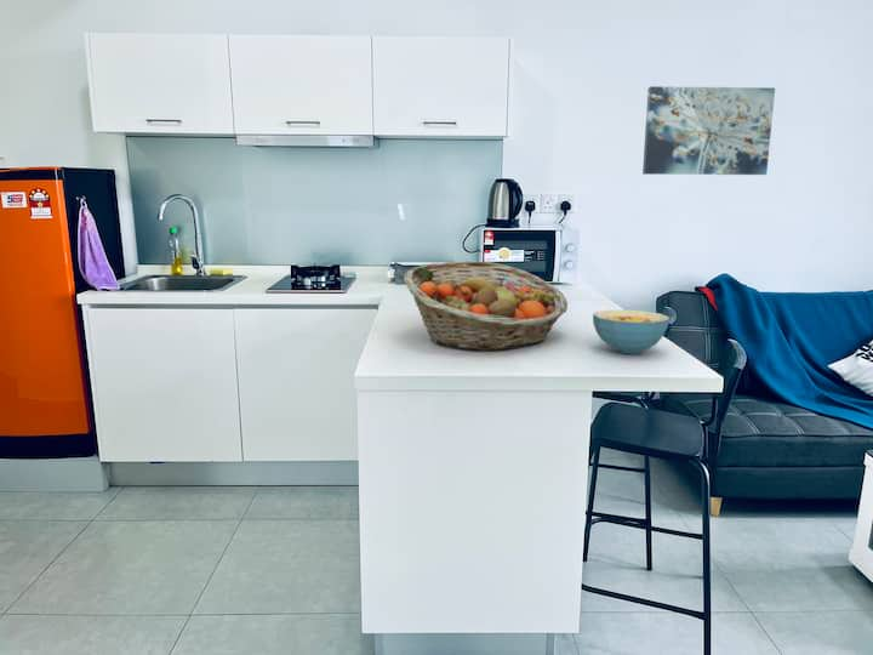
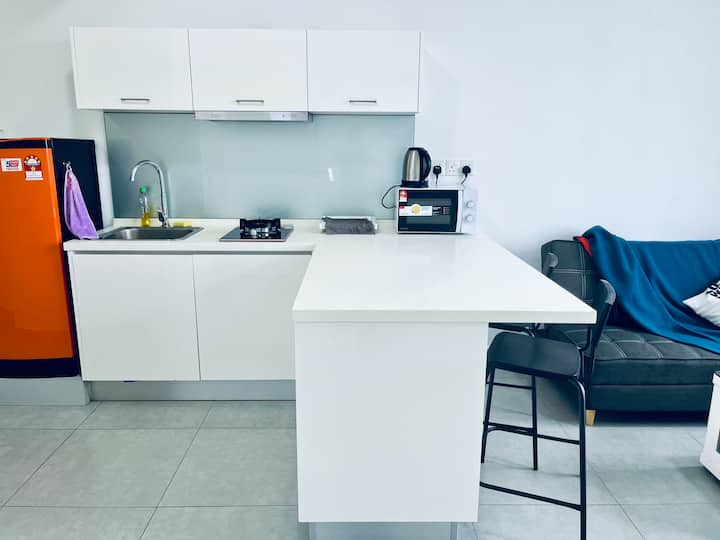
- fruit basket [403,260,569,352]
- wall art [641,85,776,176]
- cereal bowl [592,309,671,354]
